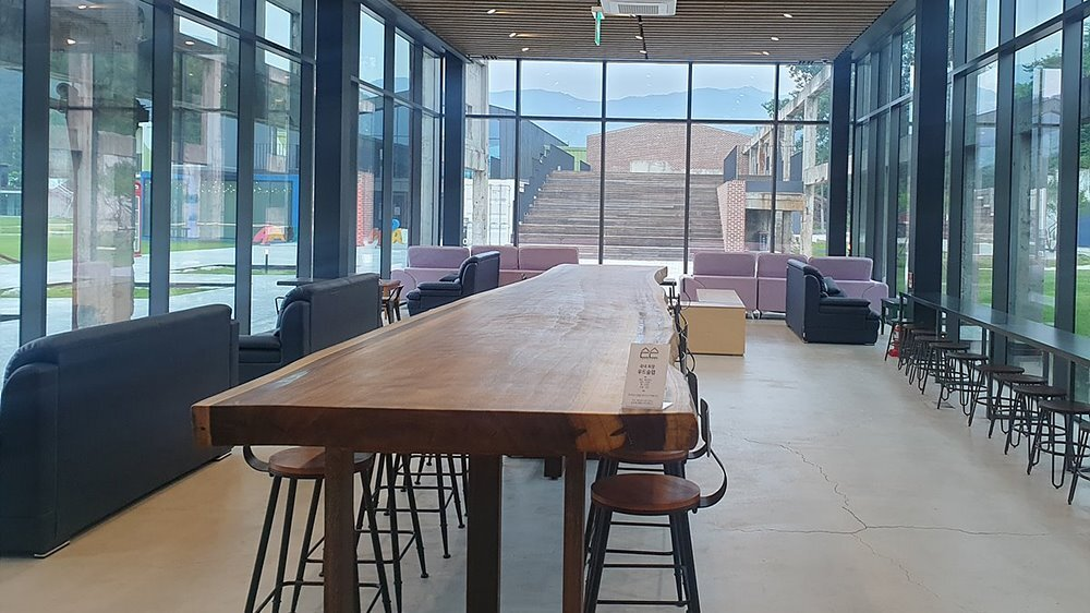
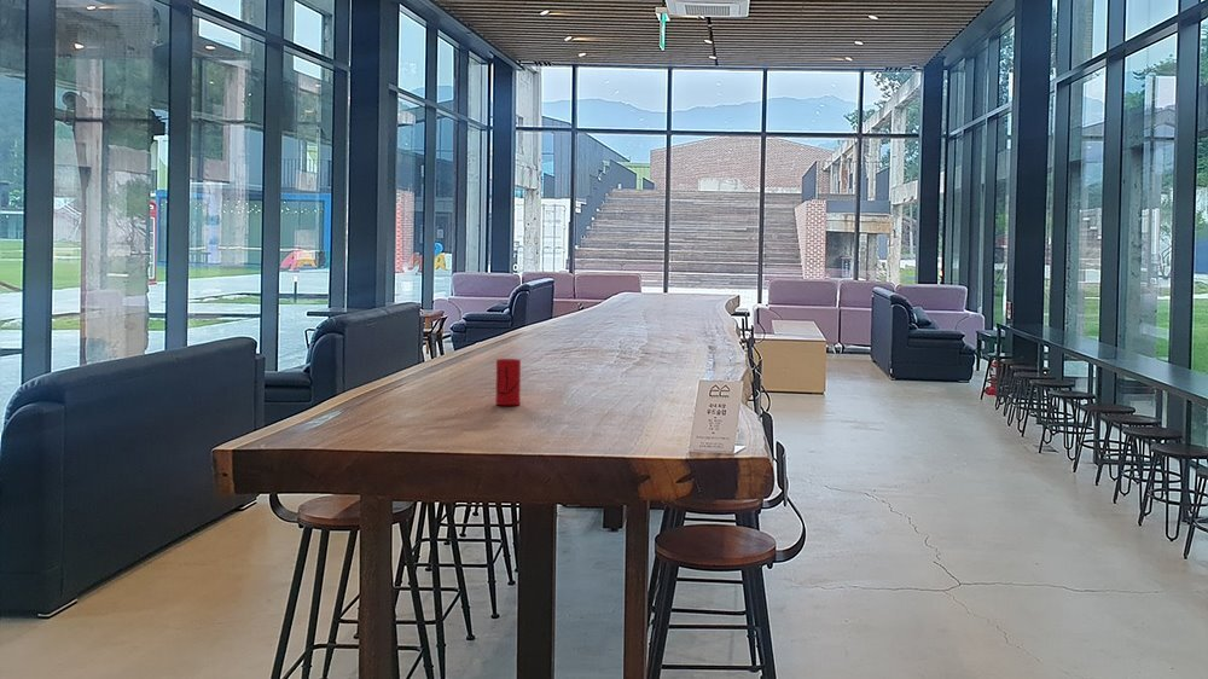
+ cup [494,358,522,406]
